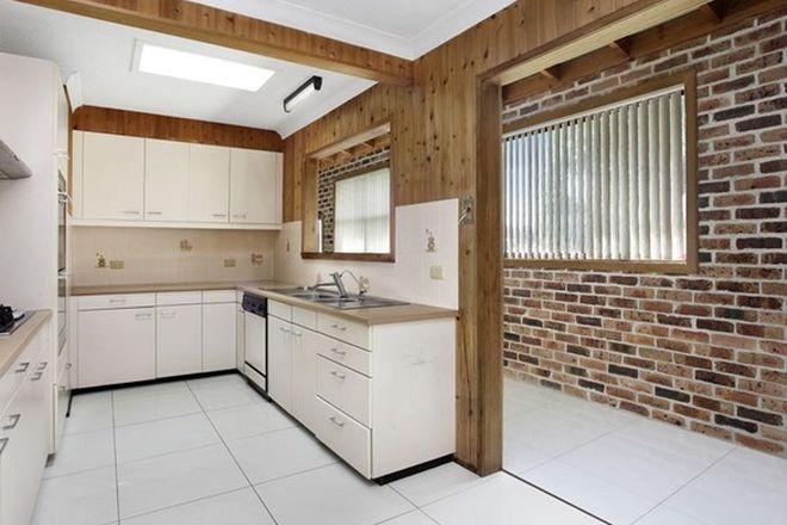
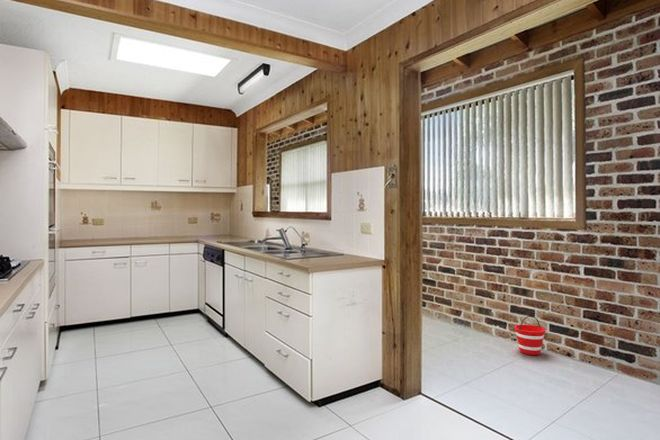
+ bucket [513,315,547,356]
